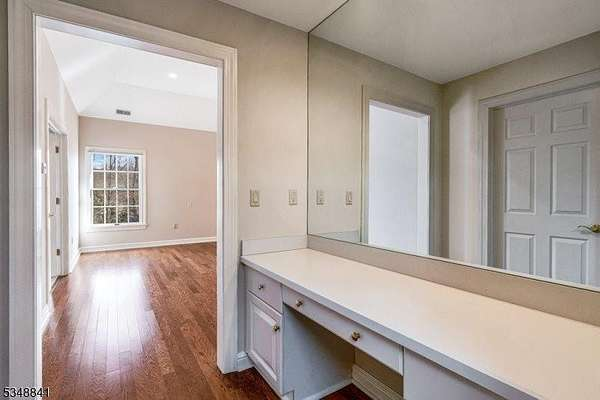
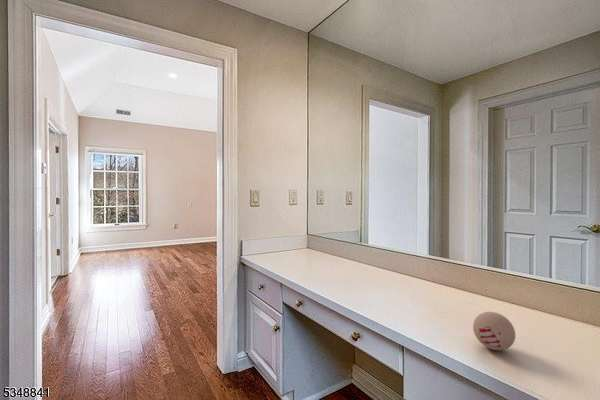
+ decorative ball [472,311,517,351]
